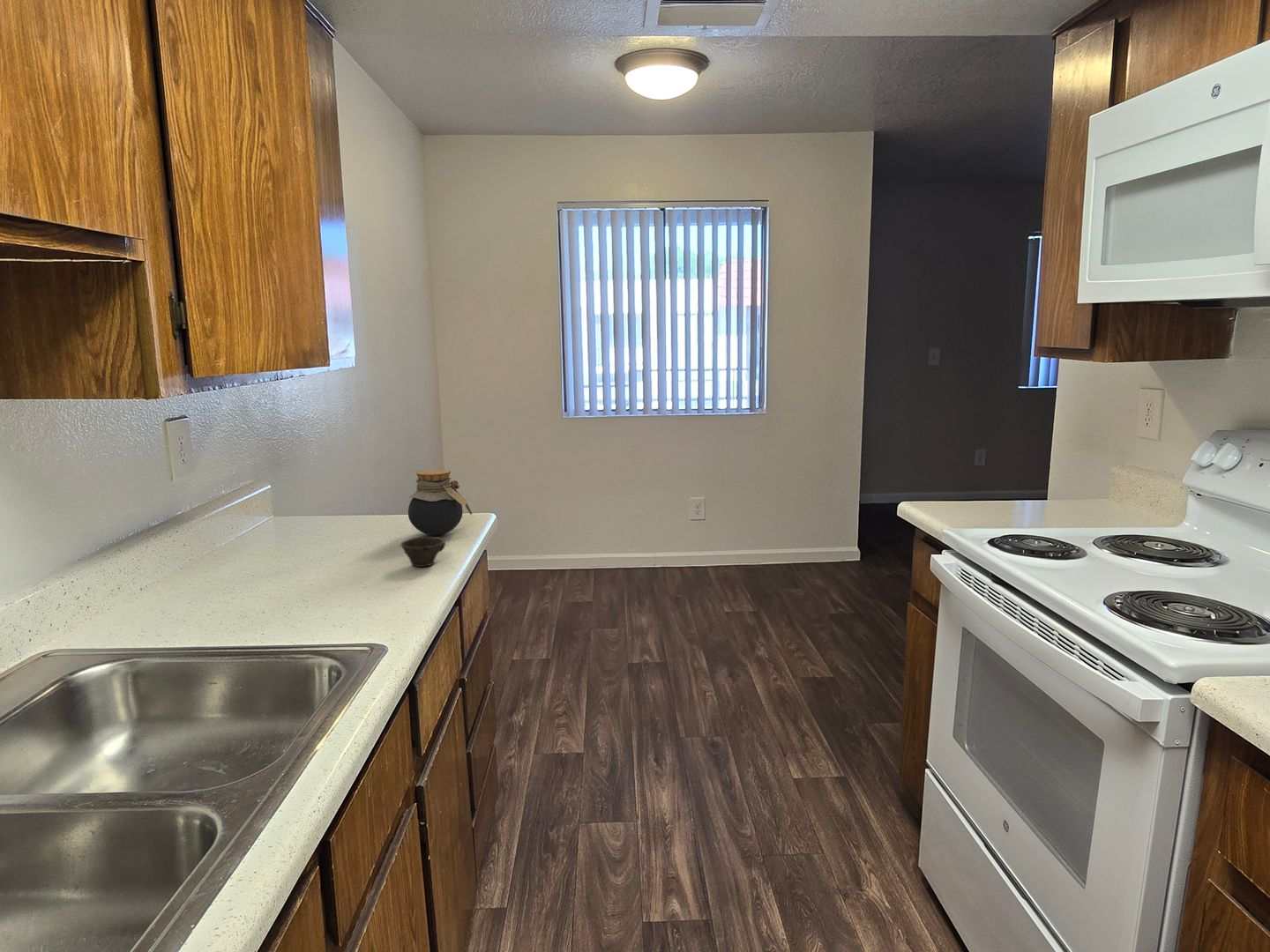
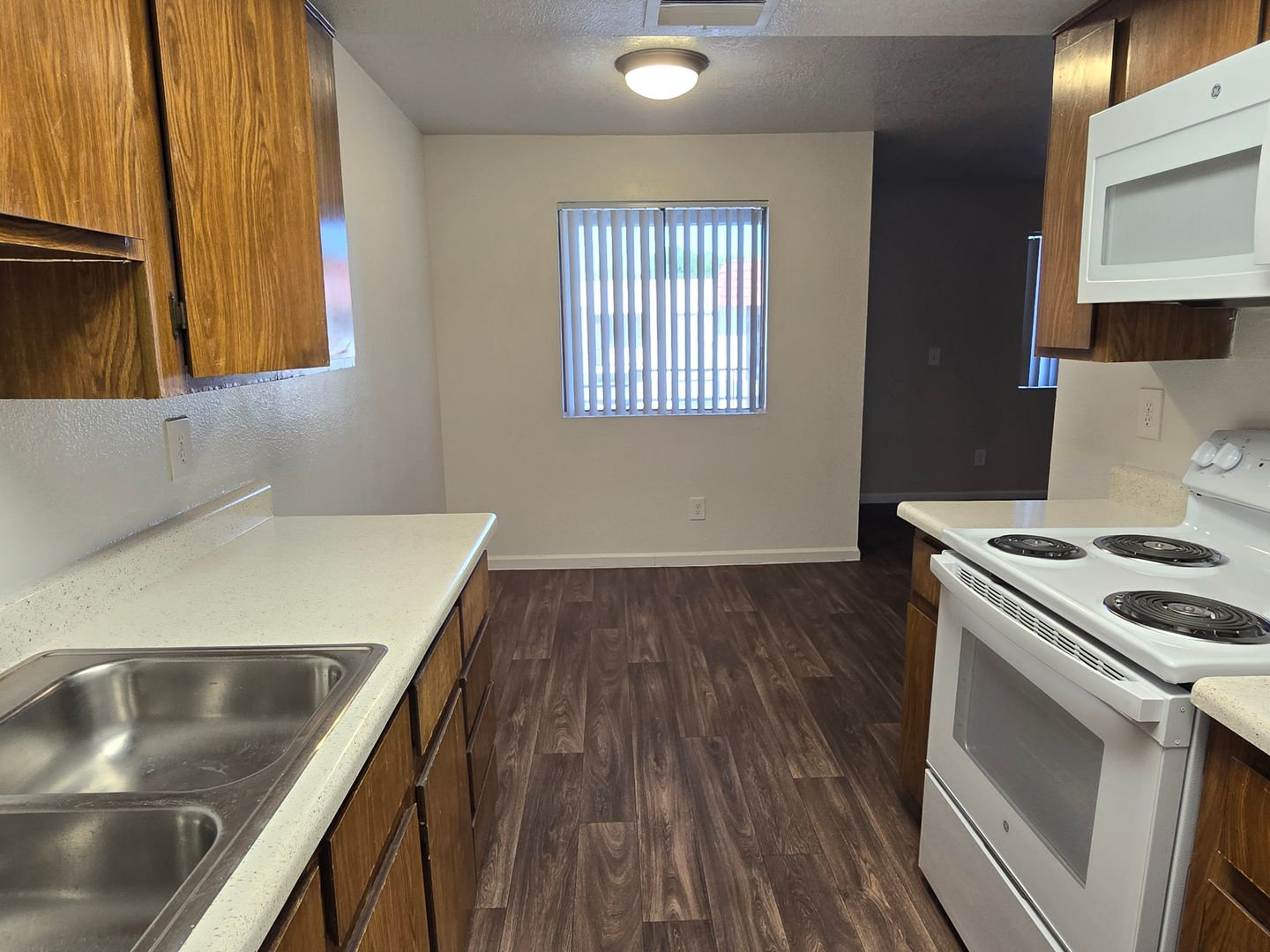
- cup [400,536,446,568]
- jar [407,469,473,536]
